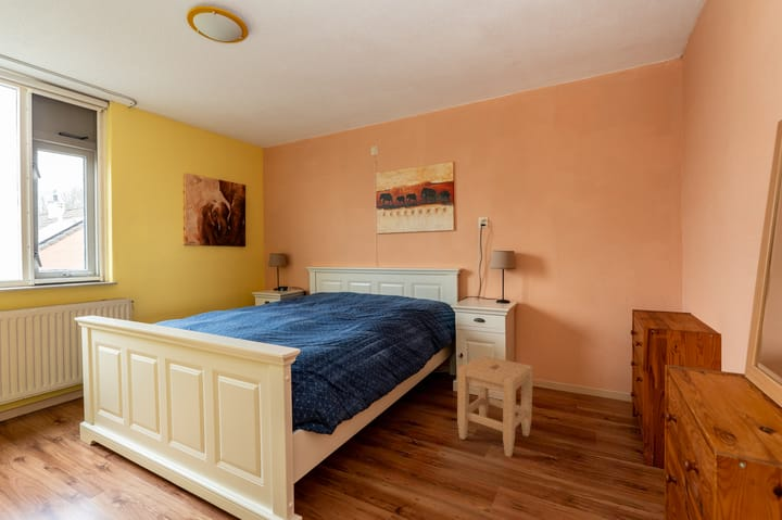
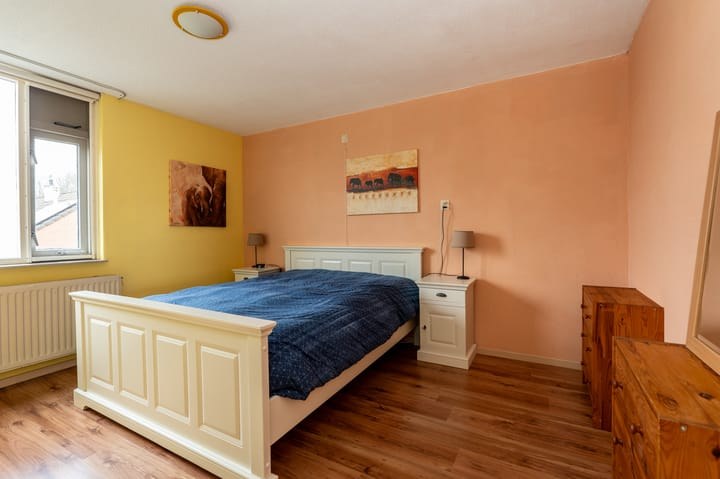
- stool [456,355,534,458]
